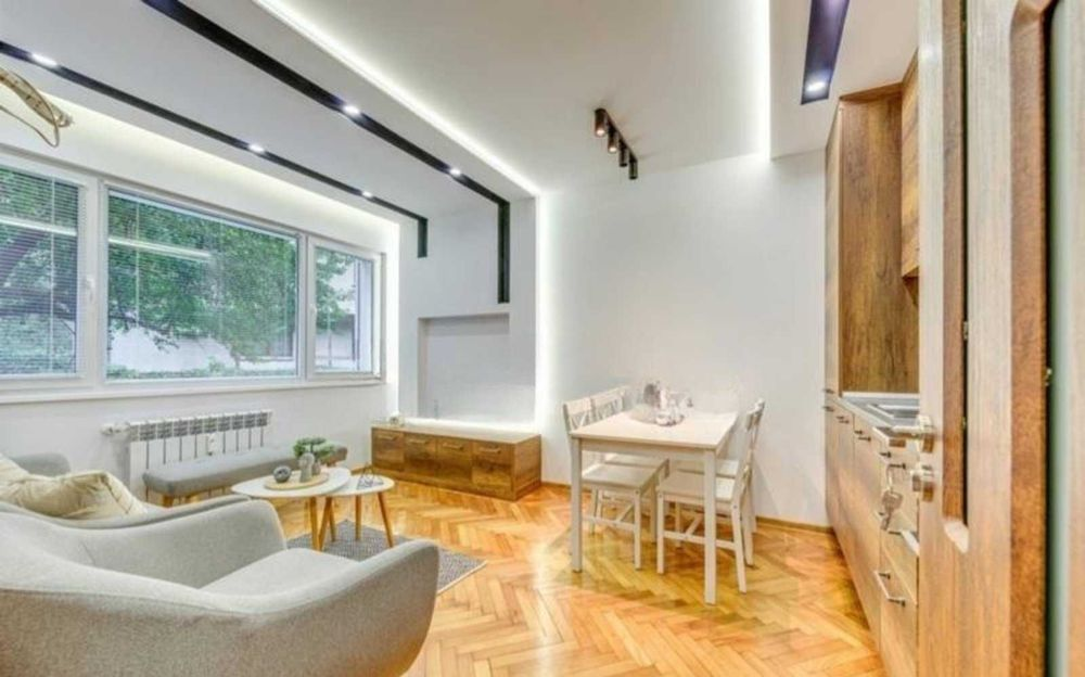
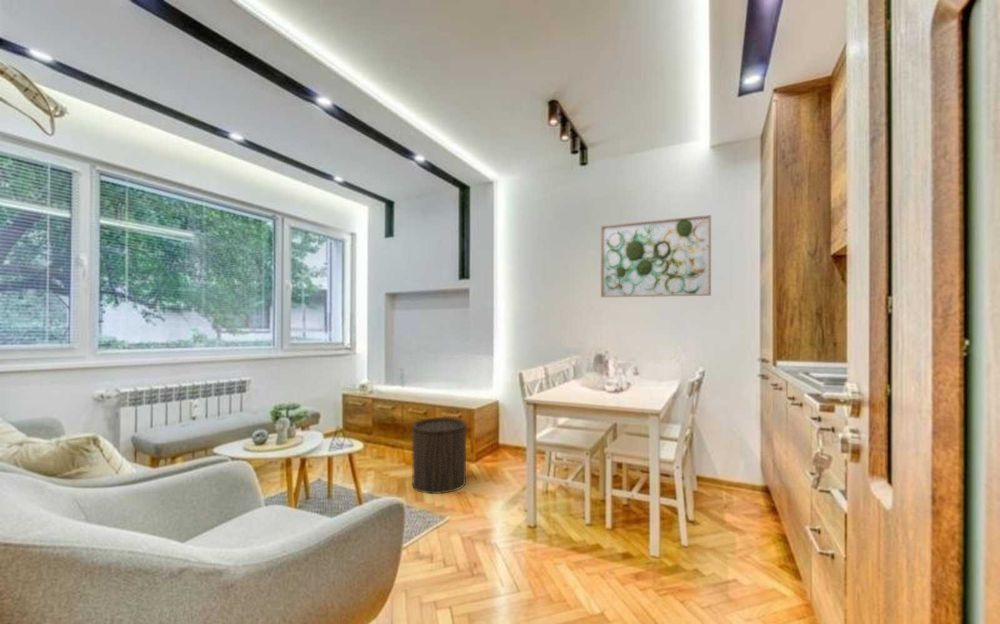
+ stool [412,416,467,495]
+ wall art [600,214,712,298]
